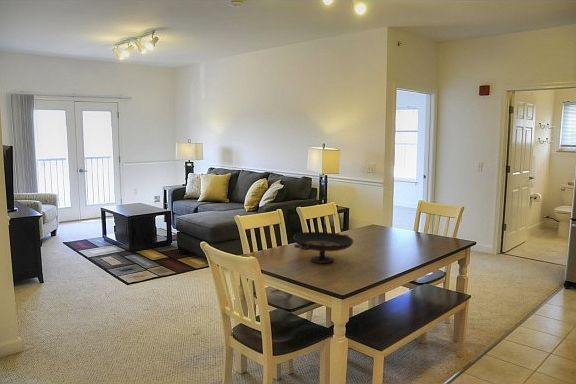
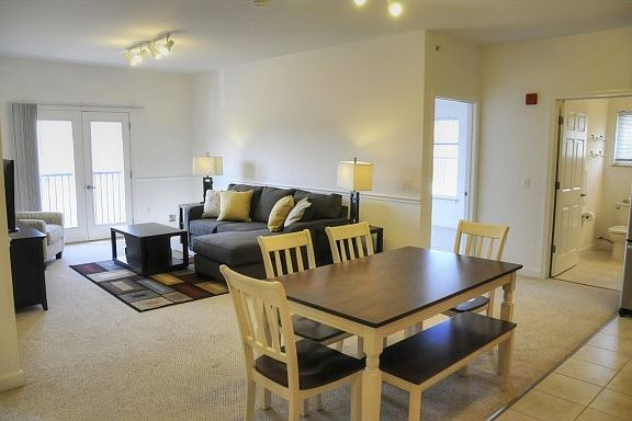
- decorative bowl [292,231,354,264]
